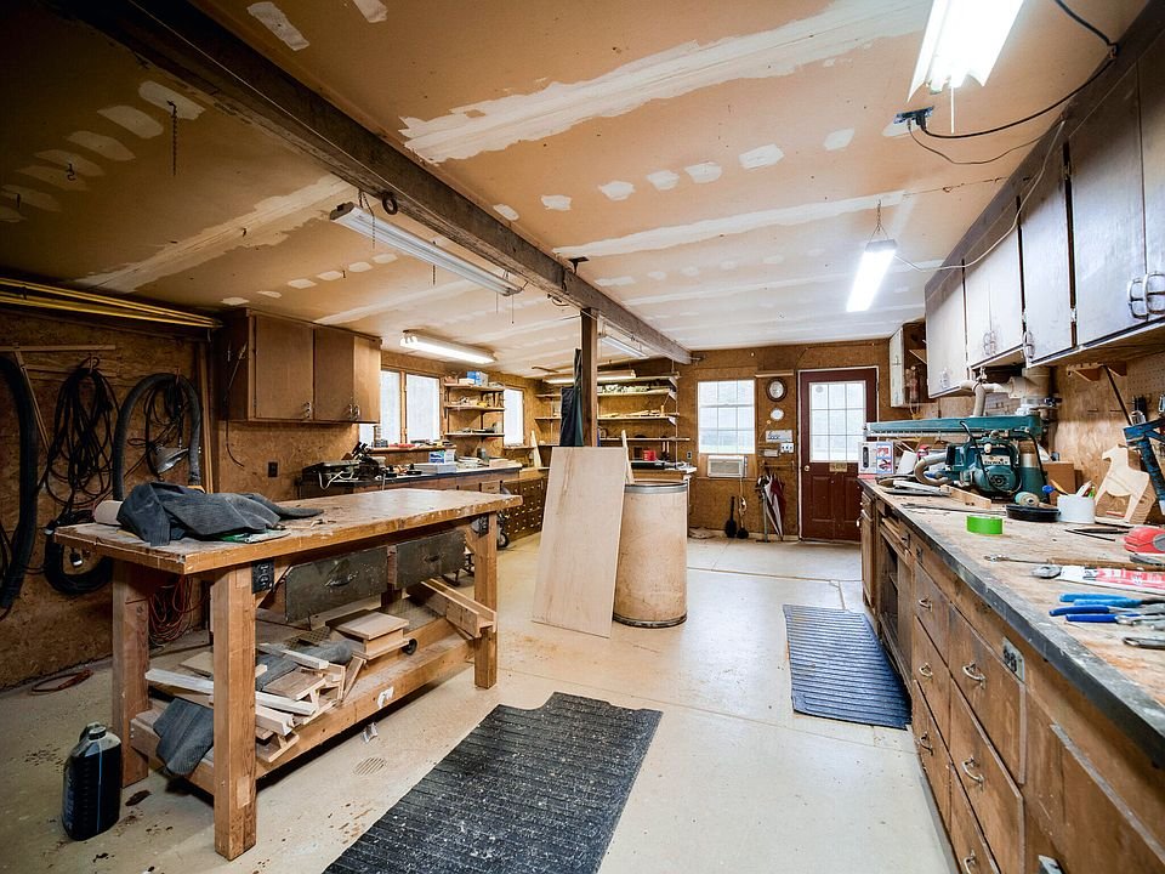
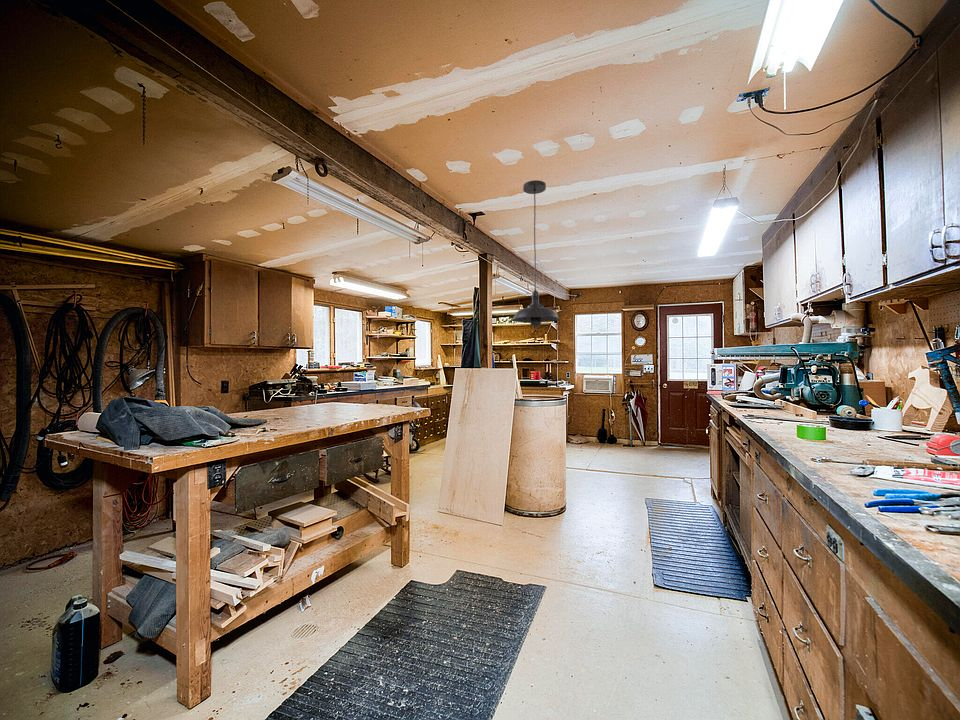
+ light fixture [511,179,561,329]
